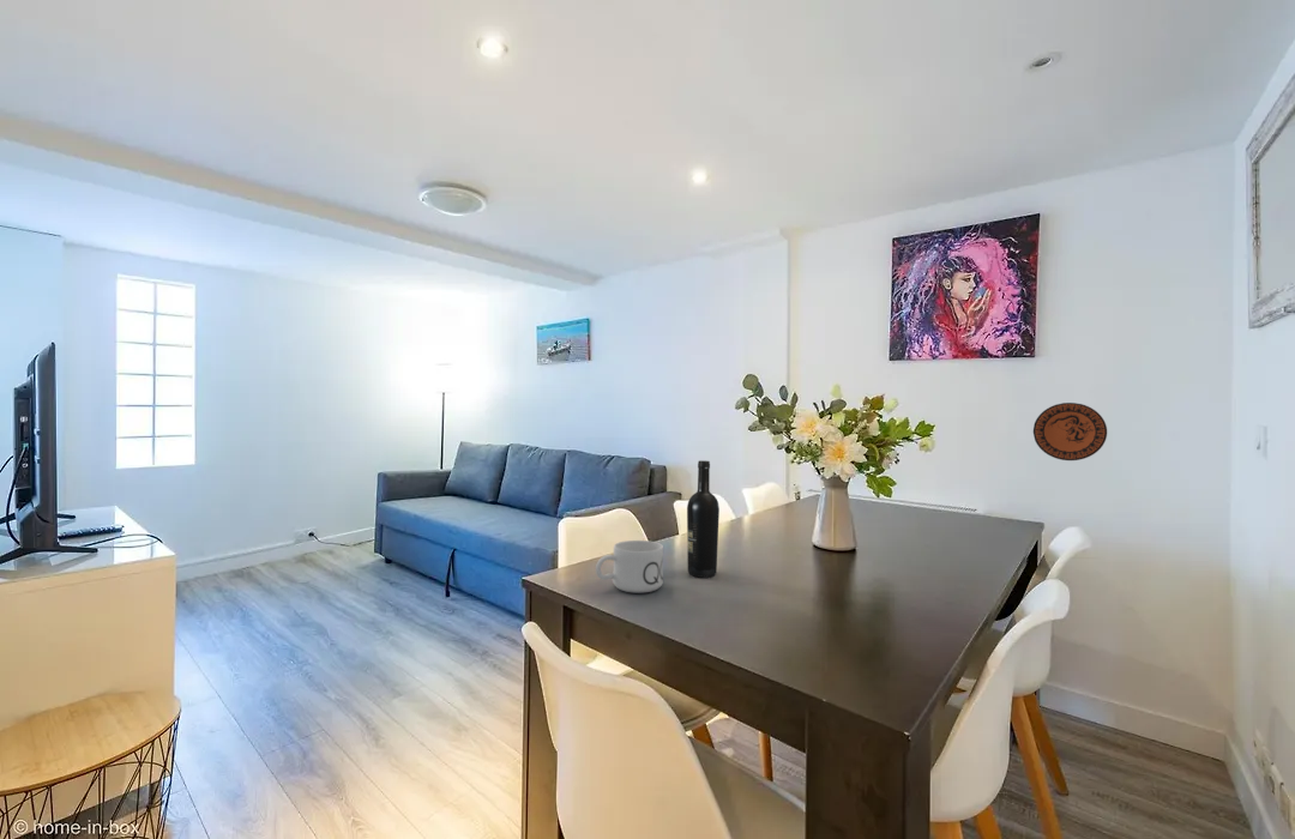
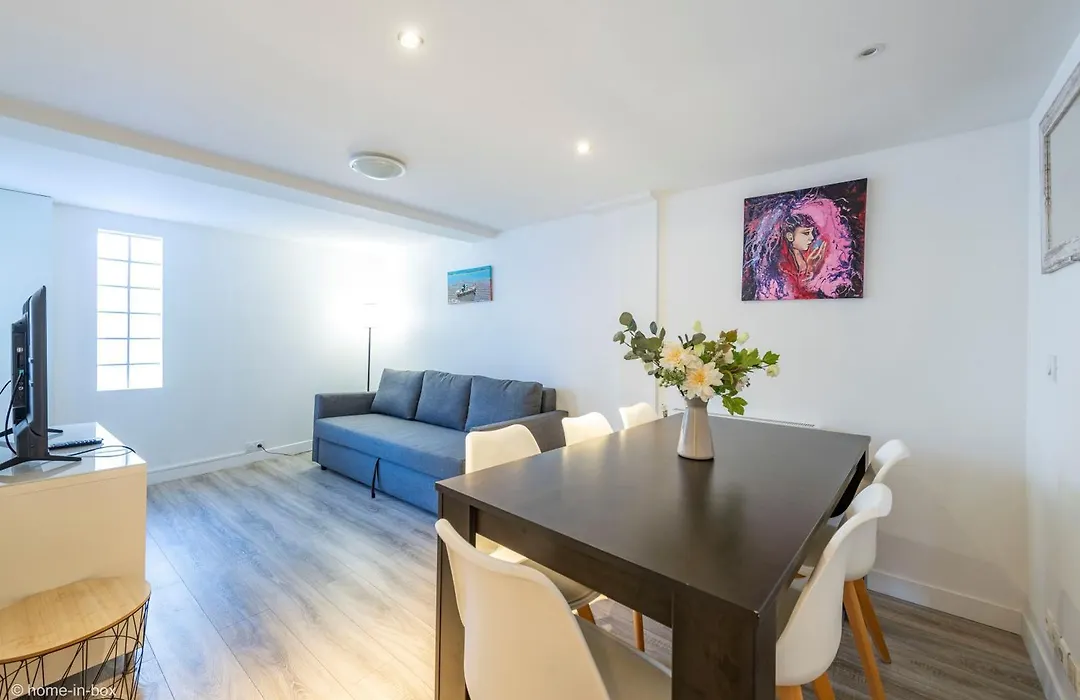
- mug [595,539,664,593]
- decorative plate [1032,402,1108,461]
- wine bottle [686,459,721,578]
